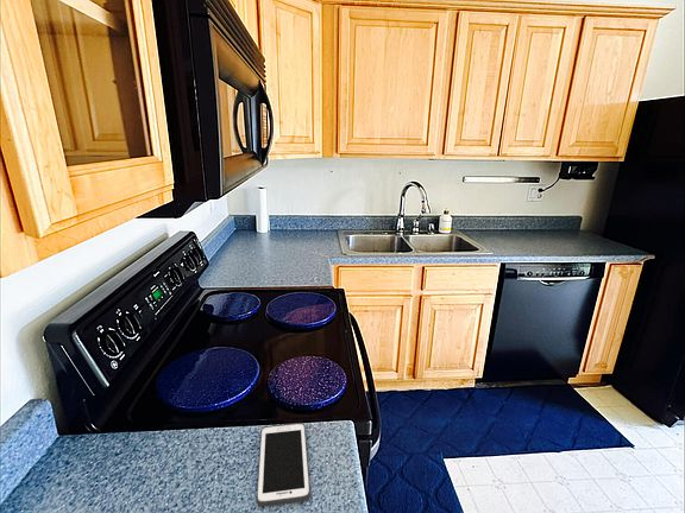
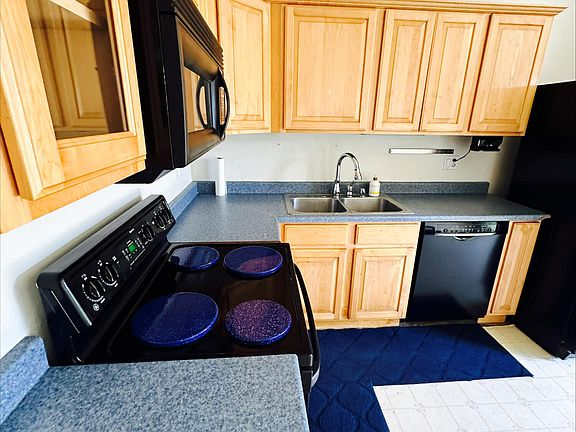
- cell phone [256,422,312,507]
